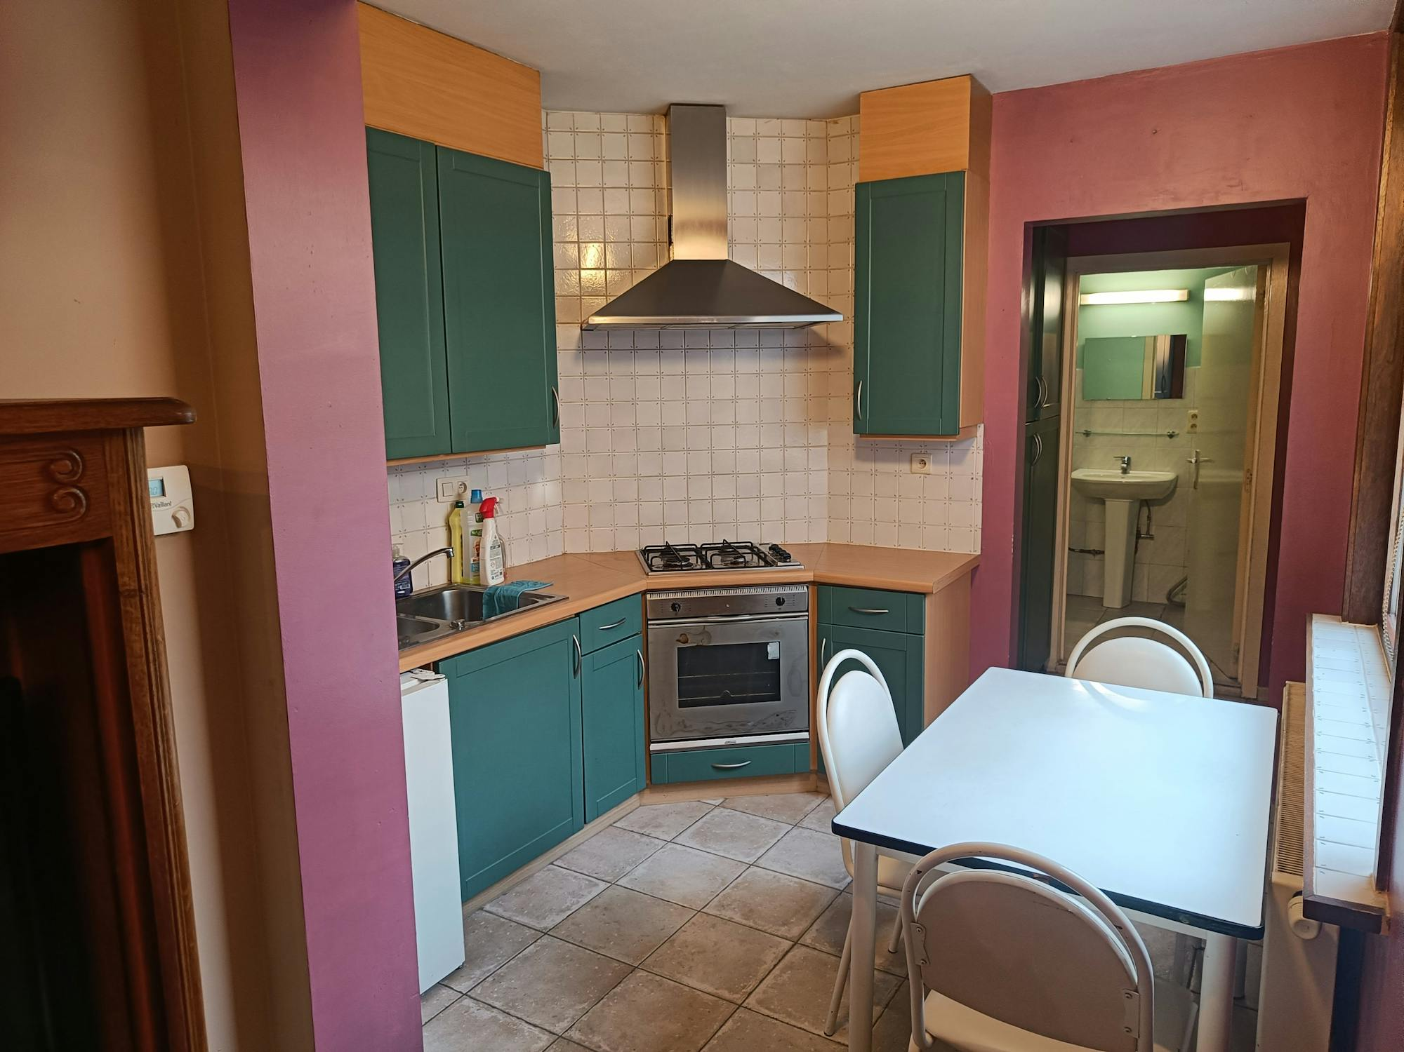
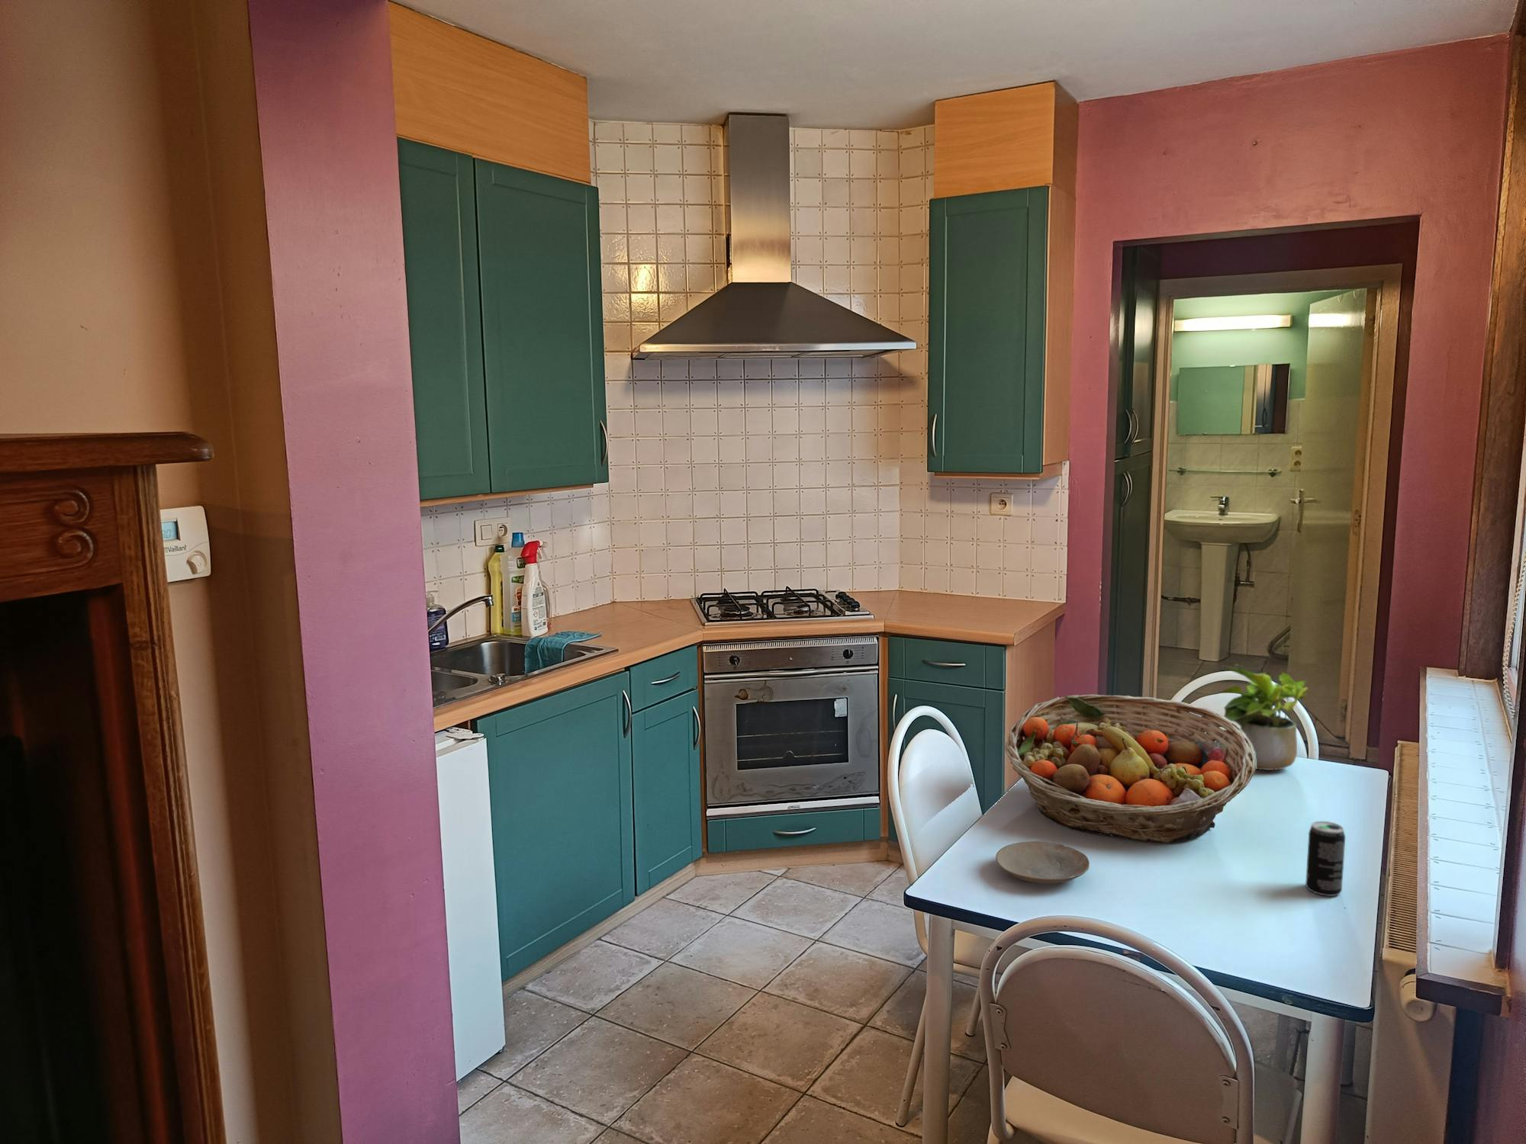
+ fruit basket [1005,695,1256,844]
+ plate [995,840,1090,884]
+ potted plant [1218,663,1309,771]
+ beverage can [1305,821,1346,896]
